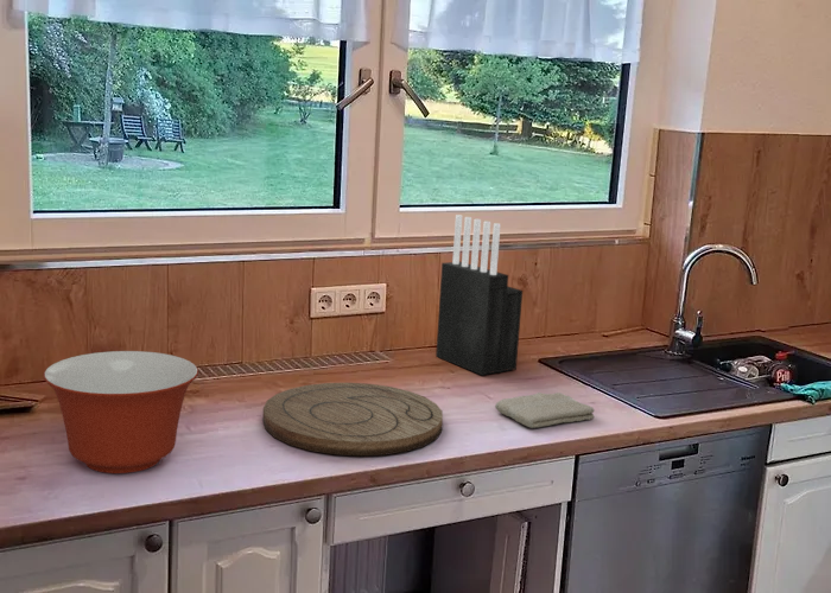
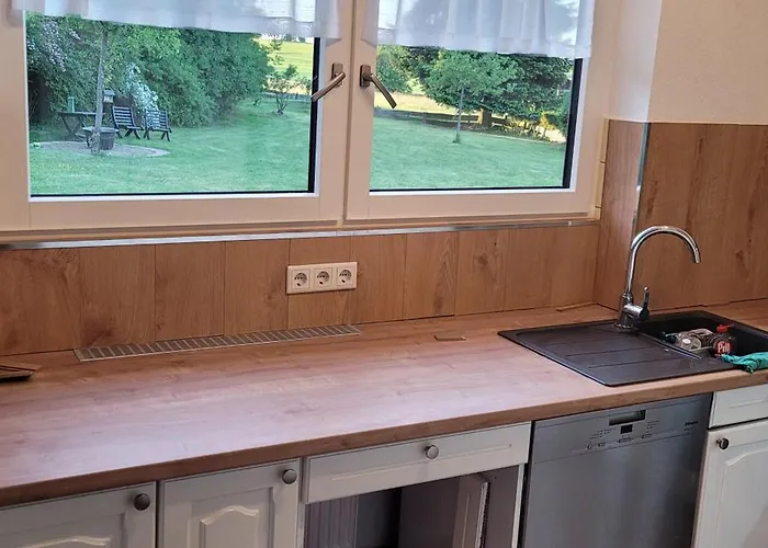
- knife block [434,213,524,377]
- cutting board [262,382,444,457]
- mixing bowl [43,350,199,474]
- washcloth [494,391,596,429]
